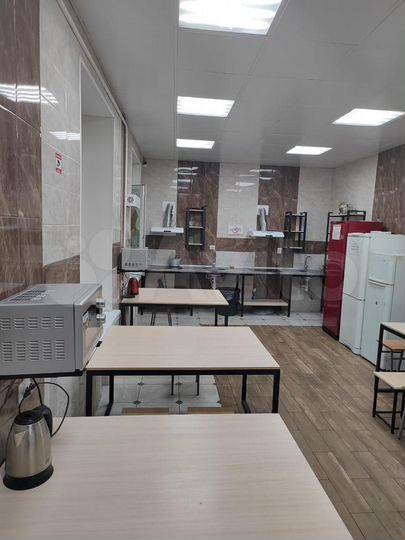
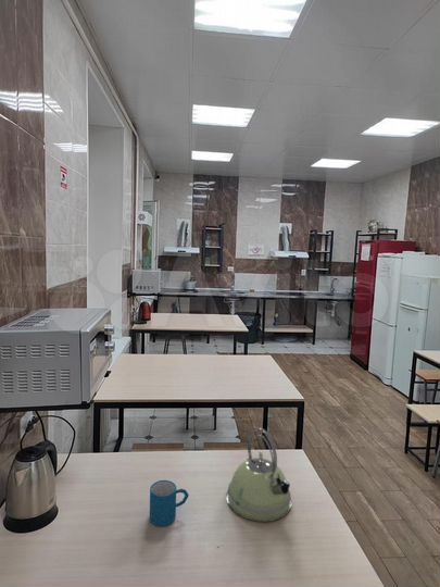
+ kettle [225,426,292,523]
+ mug [149,479,190,527]
